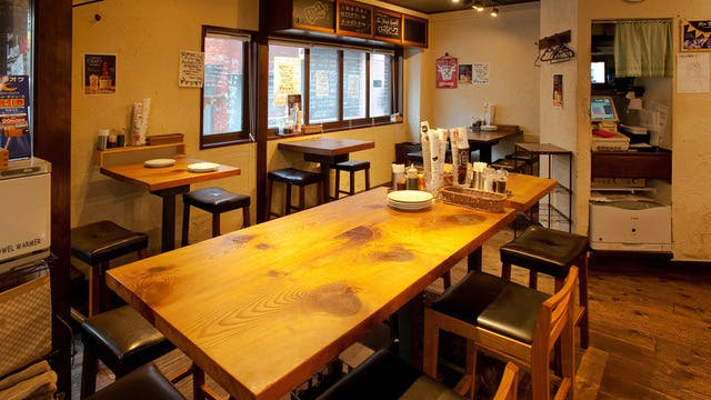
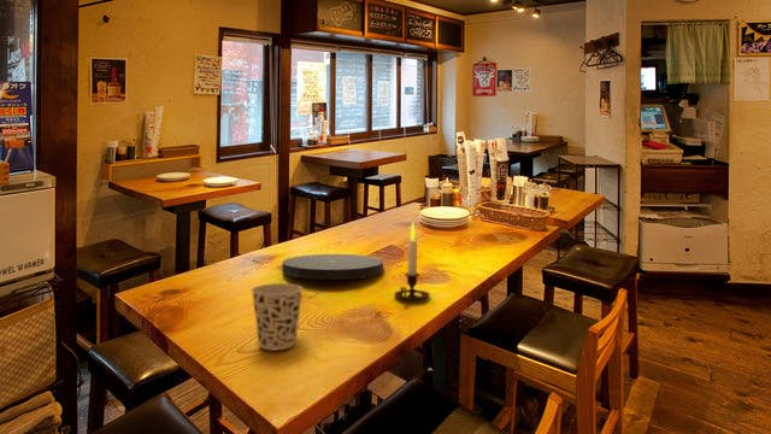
+ candle [393,221,431,301]
+ plate [281,253,384,281]
+ cup [249,282,304,351]
